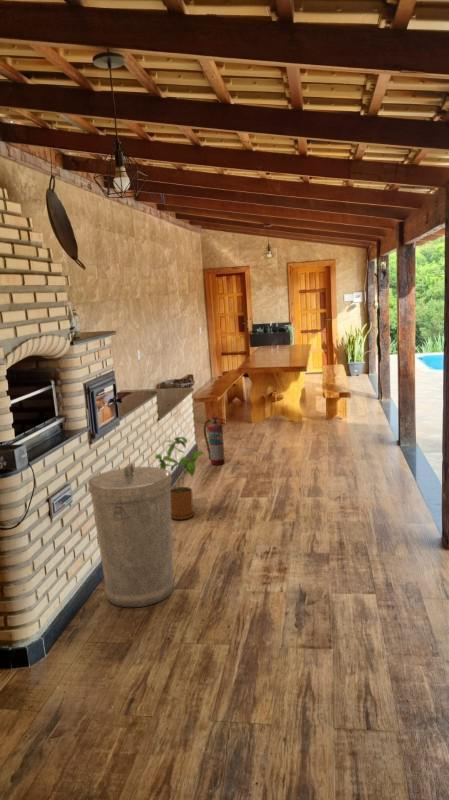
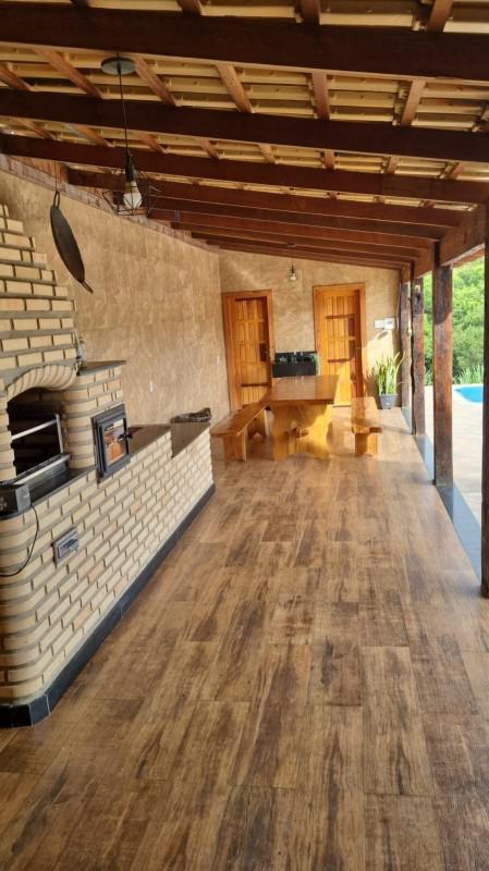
- trash can [87,462,174,608]
- fire extinguisher [203,413,227,466]
- house plant [154,436,207,521]
